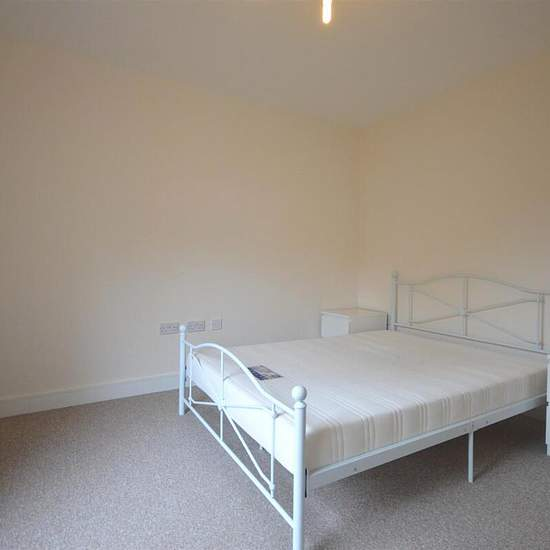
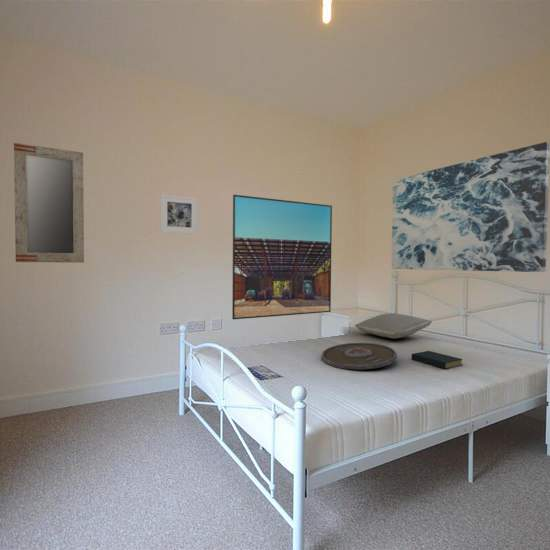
+ hardback book [411,350,464,370]
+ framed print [231,194,333,320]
+ pillow [354,312,433,340]
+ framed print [159,193,199,235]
+ wall art [391,141,550,273]
+ serving tray [320,342,398,371]
+ home mirror [13,142,85,264]
